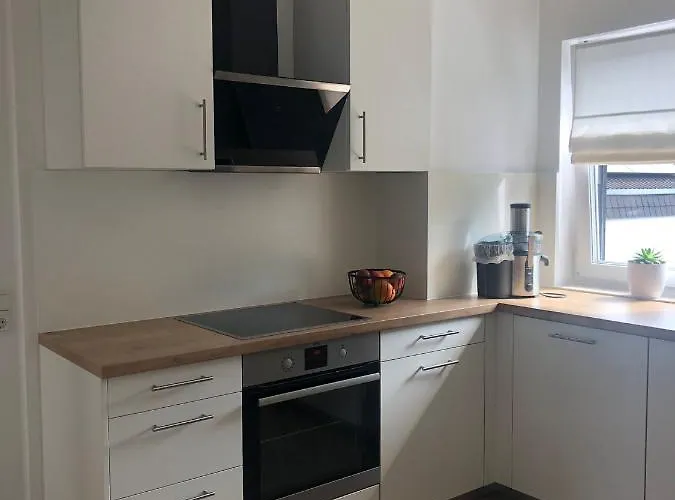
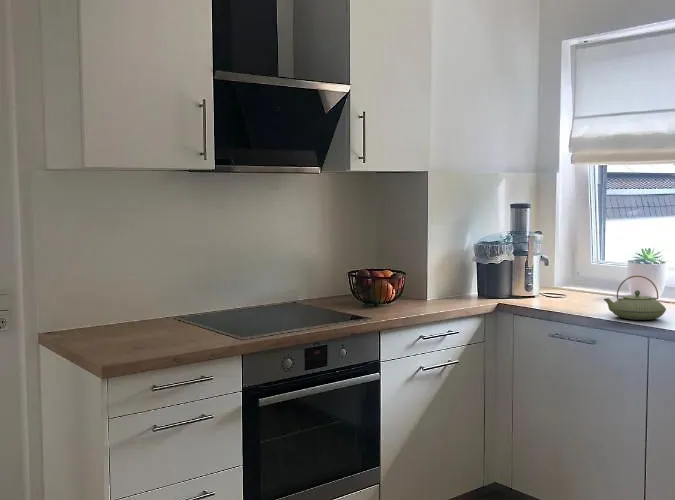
+ teapot [603,275,667,321]
